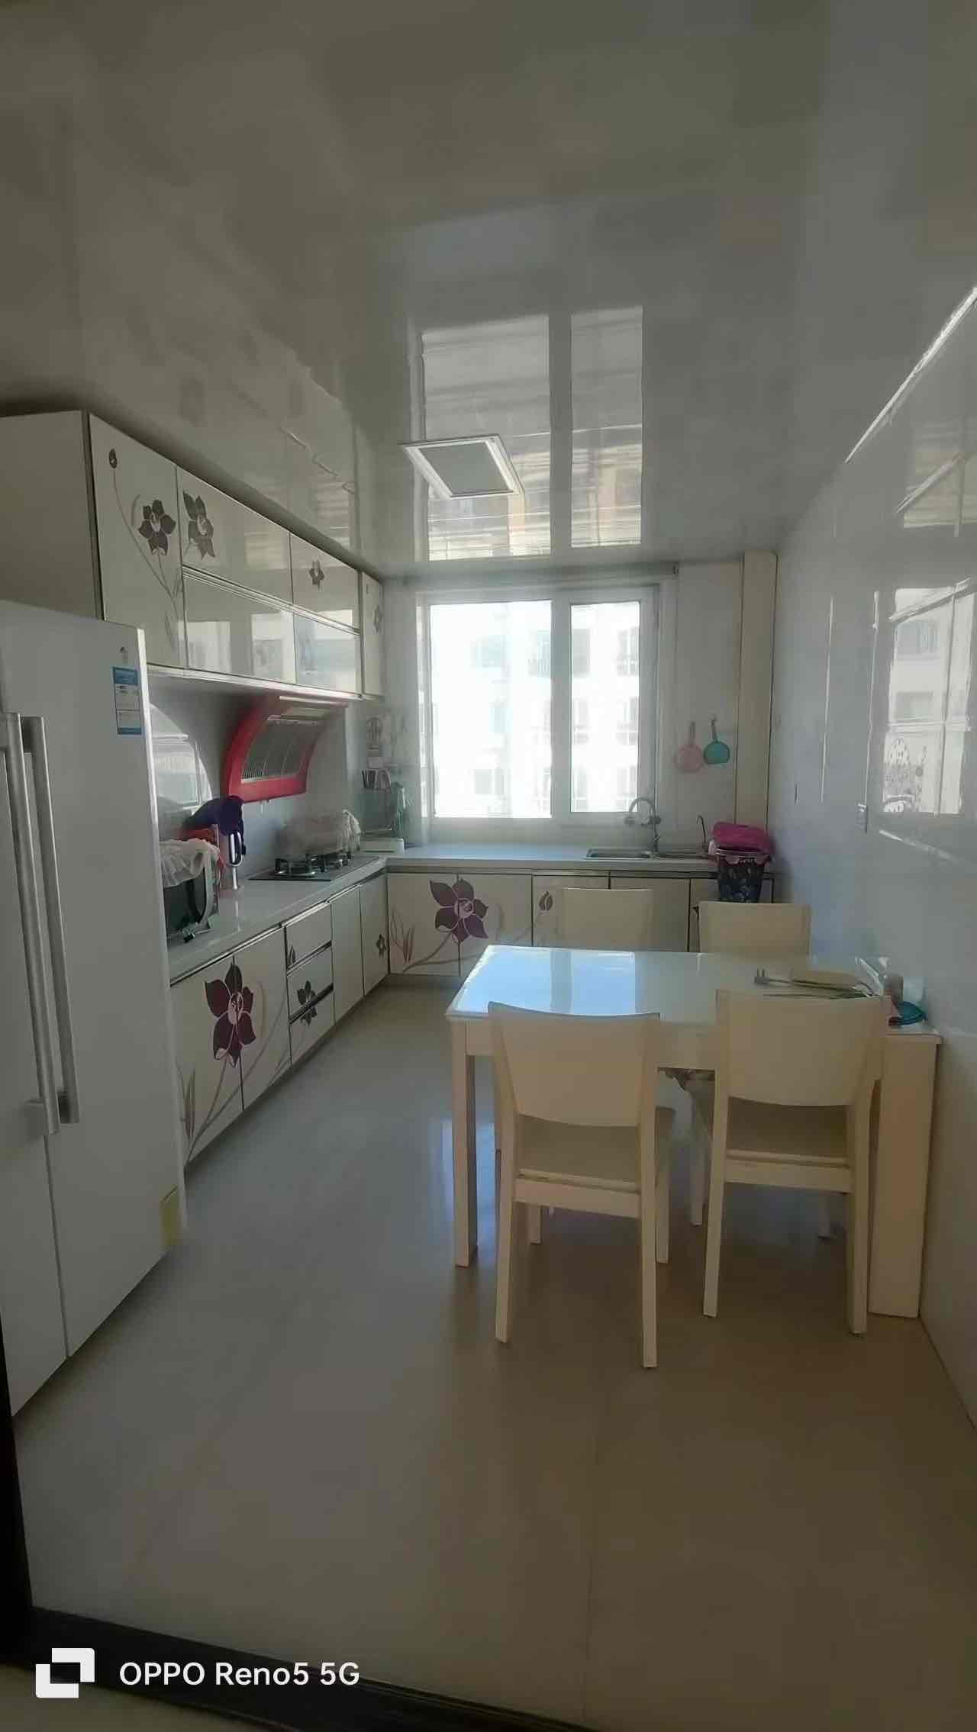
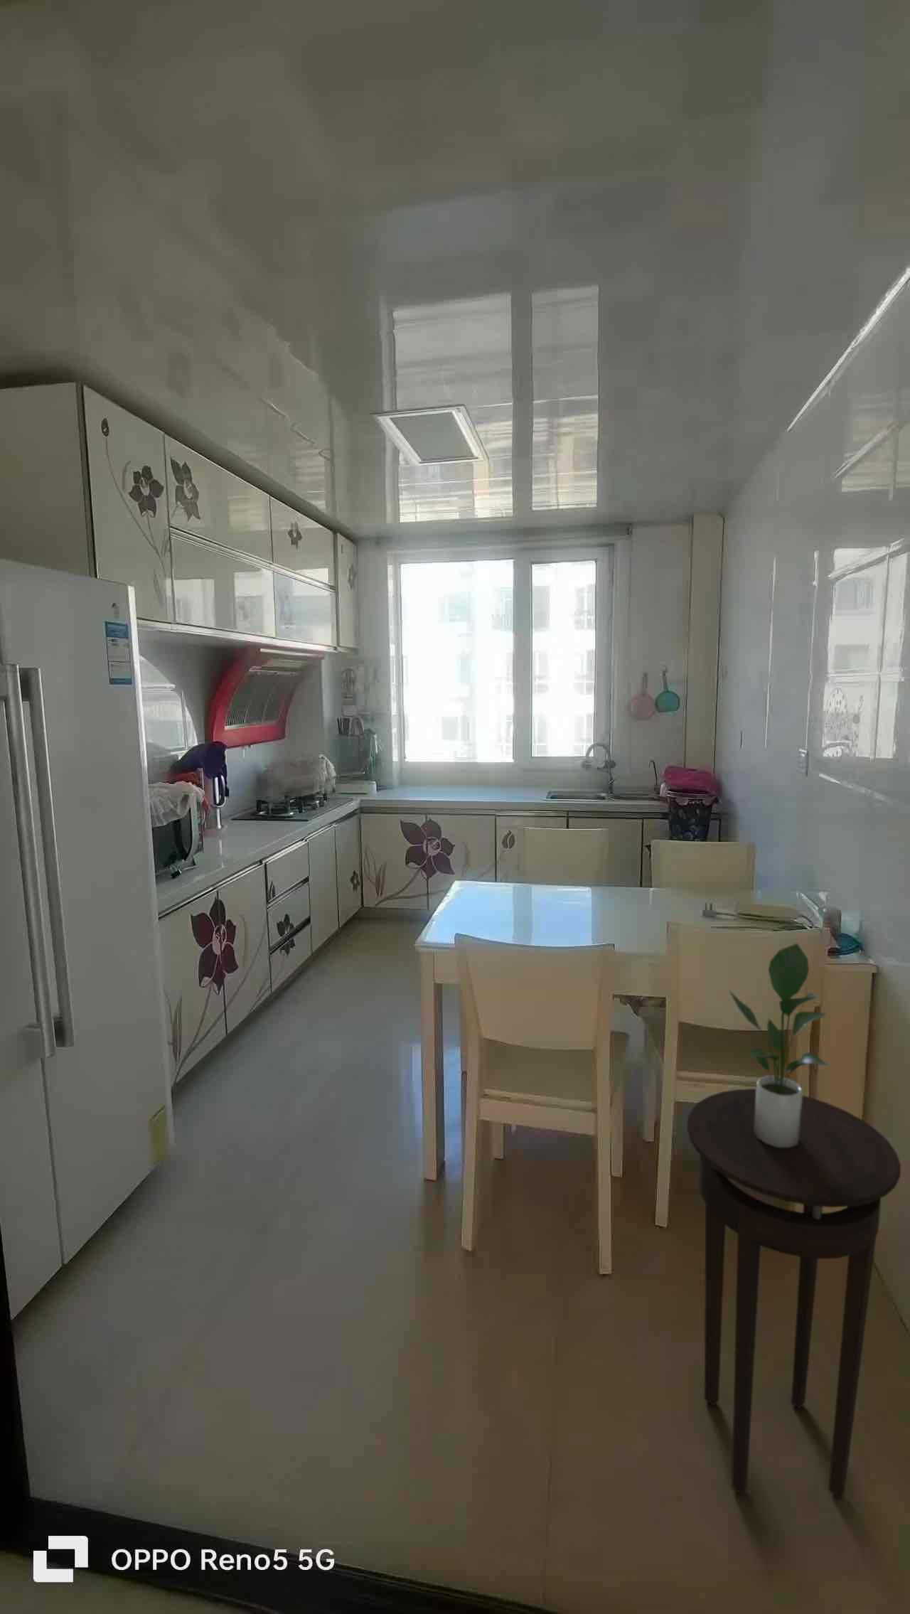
+ stool [686,1087,901,1500]
+ potted plant [728,943,828,1147]
